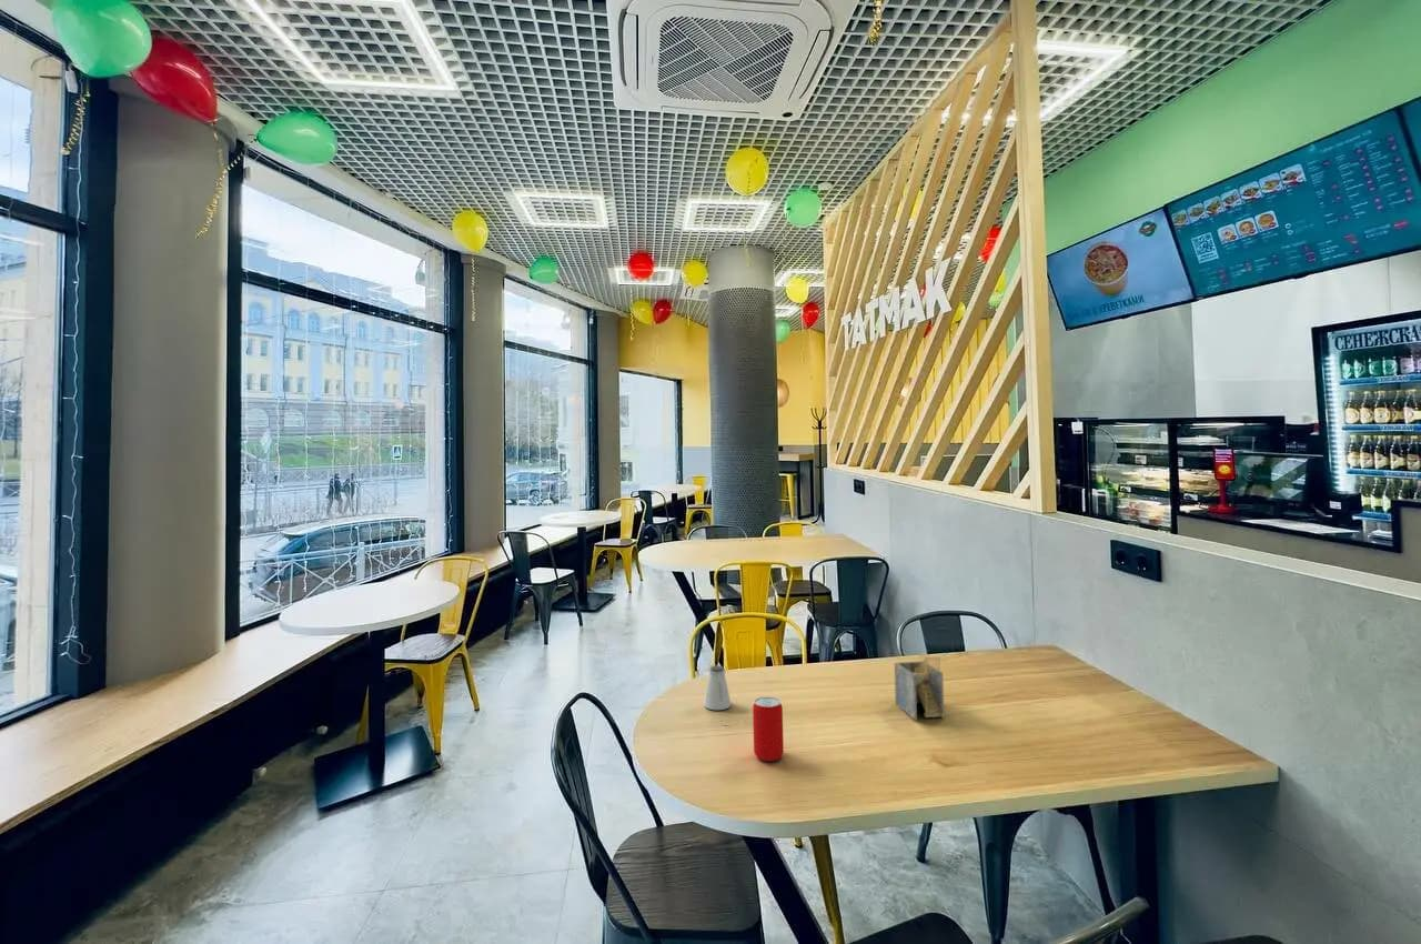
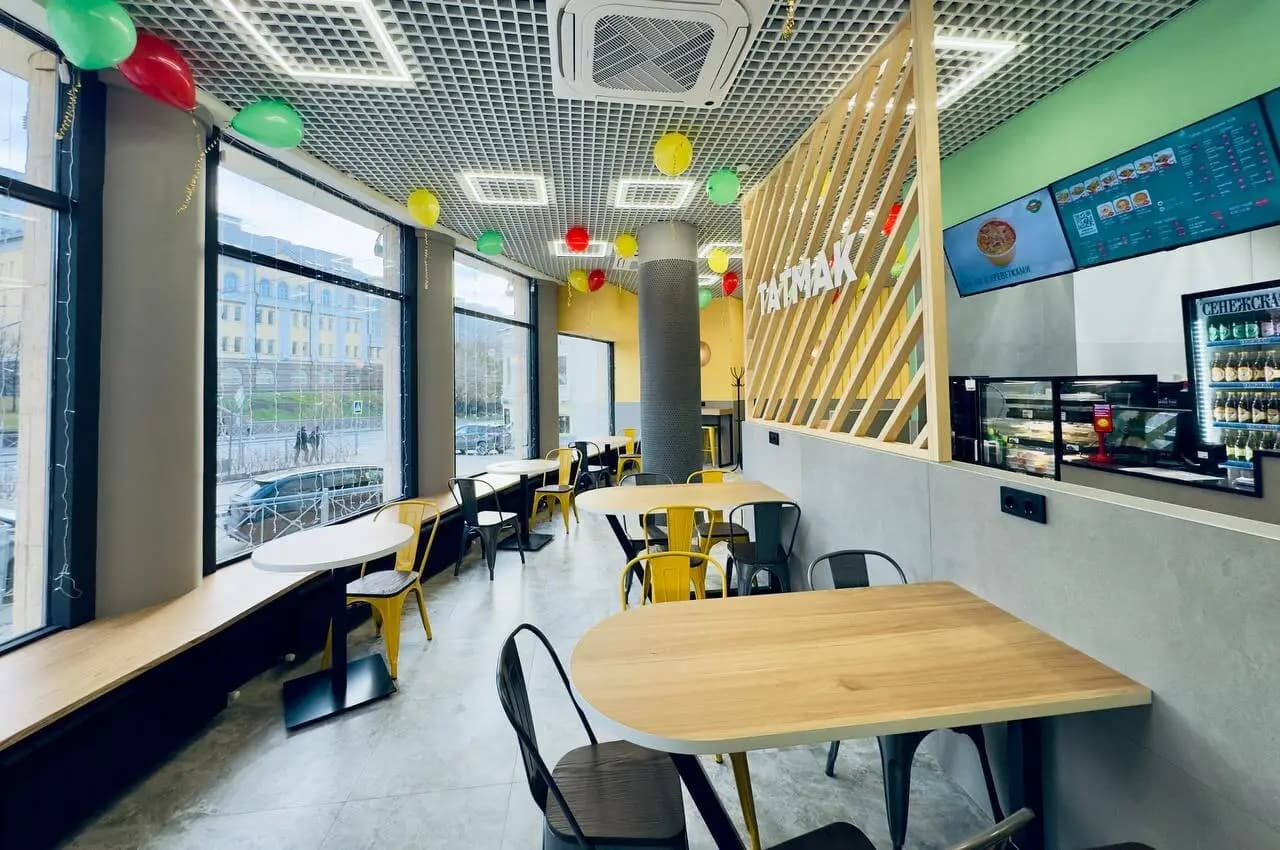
- beverage can [752,696,785,763]
- napkin holder [894,655,946,721]
- saltshaker [703,664,733,711]
